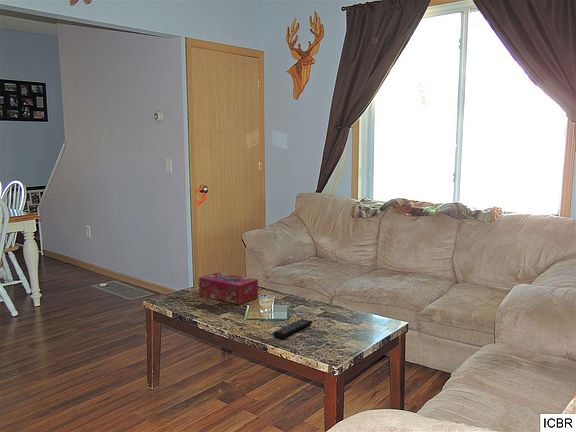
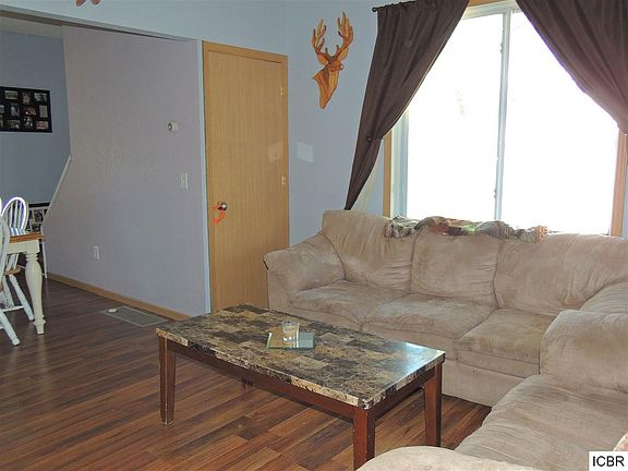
- remote control [272,318,314,339]
- tissue box [198,272,259,305]
